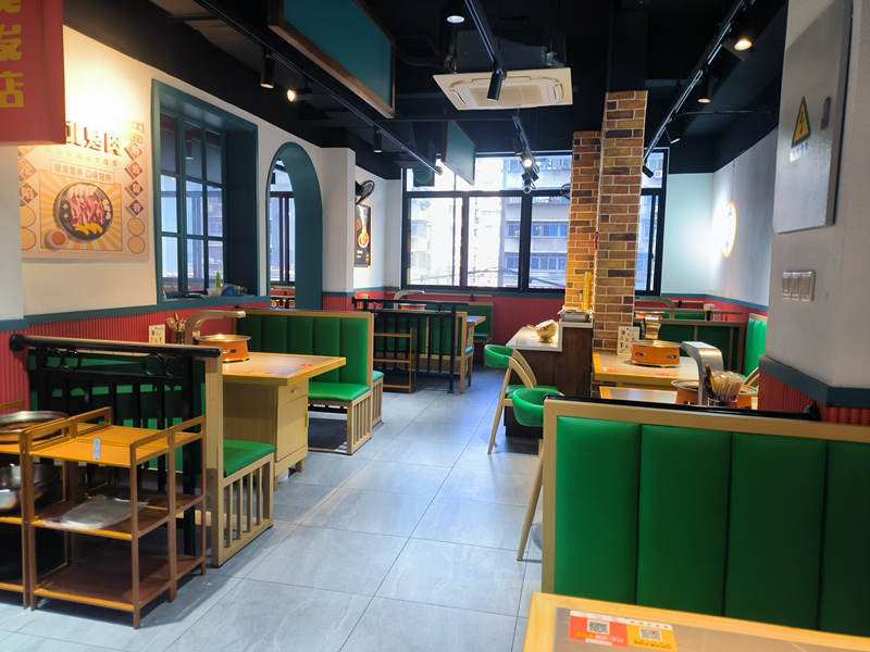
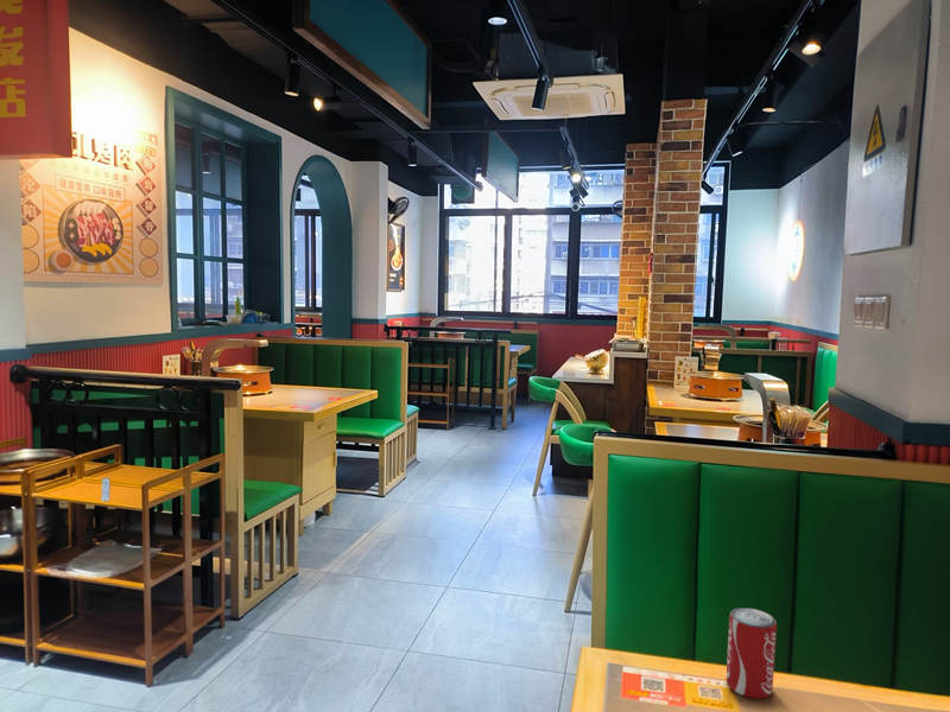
+ beverage can [726,606,778,700]
